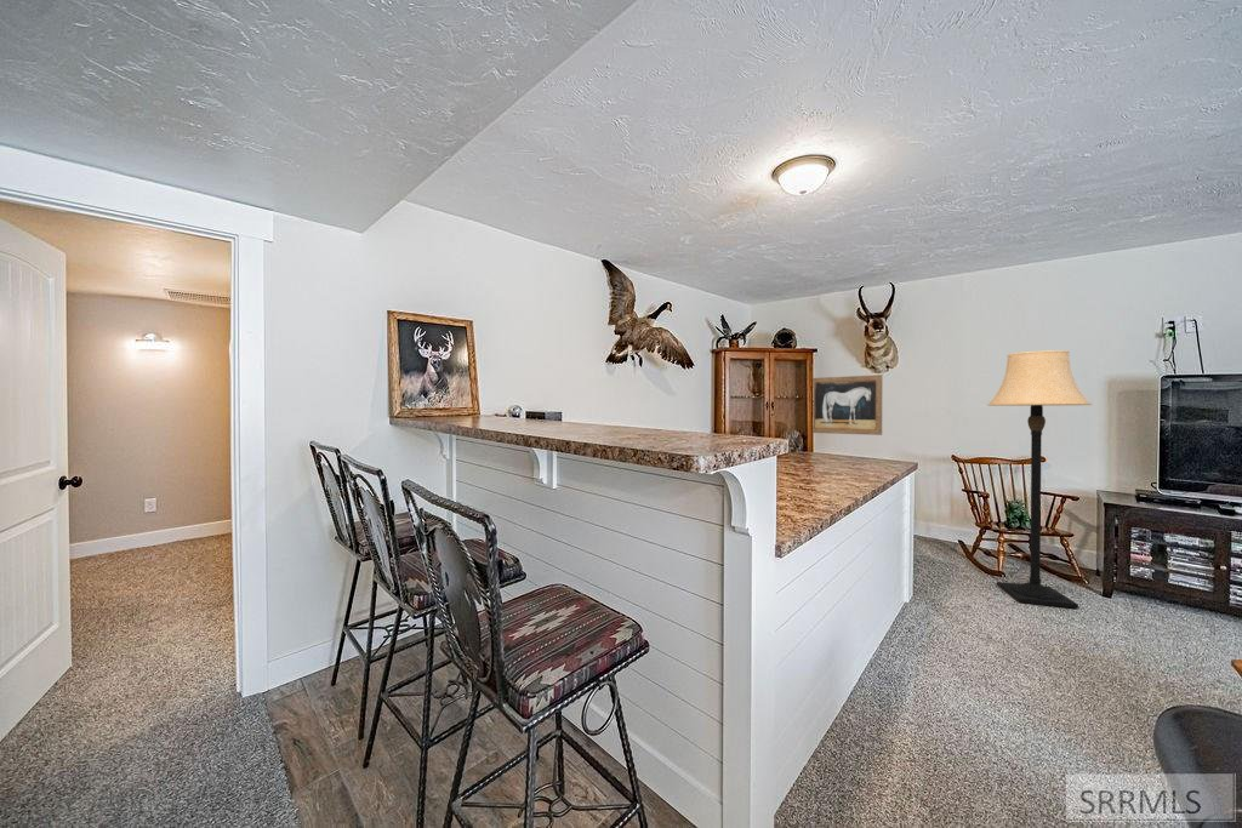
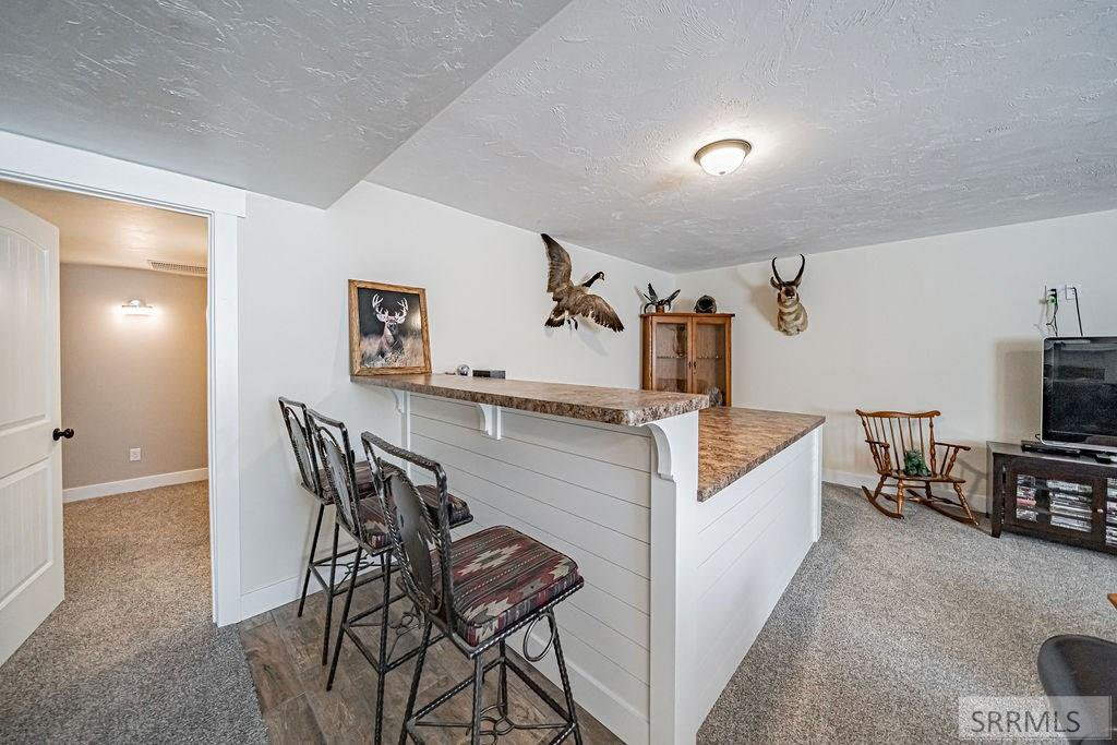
- wall art [811,373,883,436]
- lamp [986,349,1093,610]
